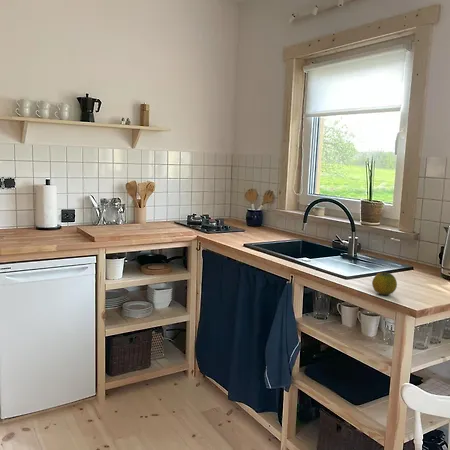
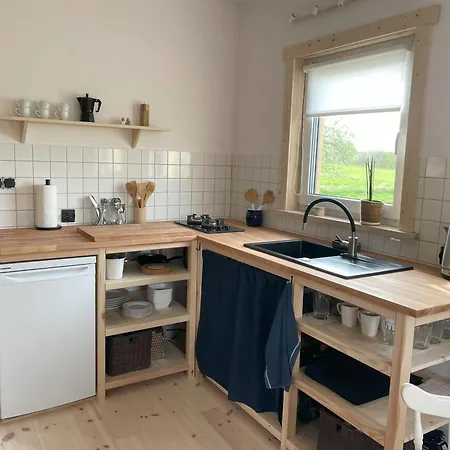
- fruit [371,272,398,296]
